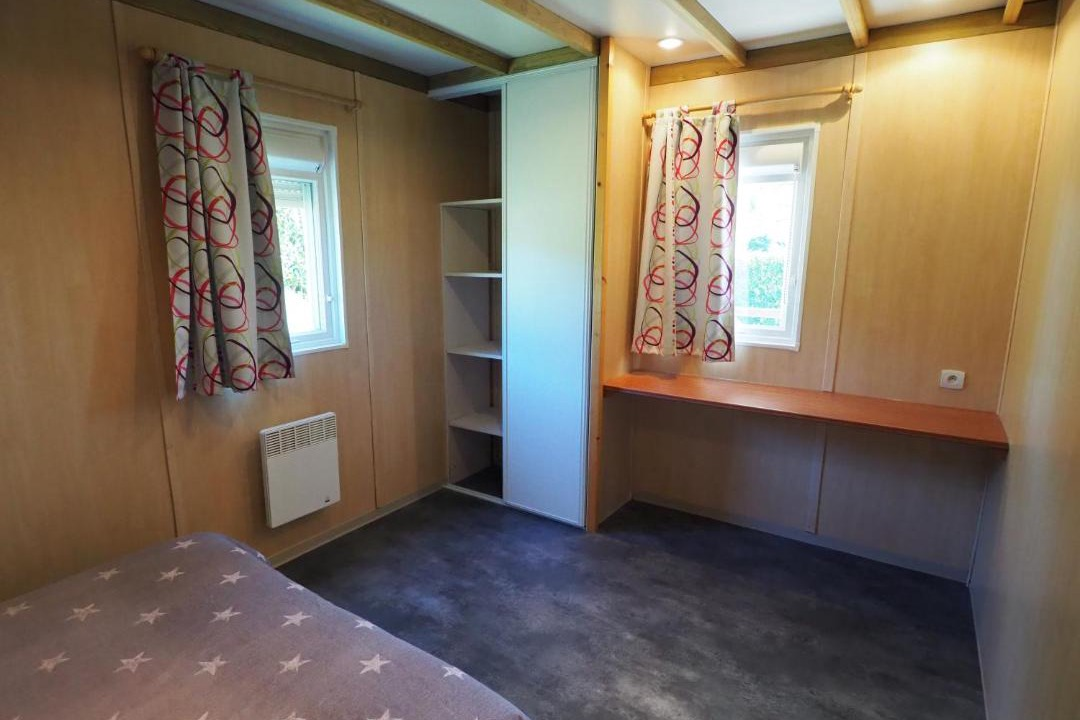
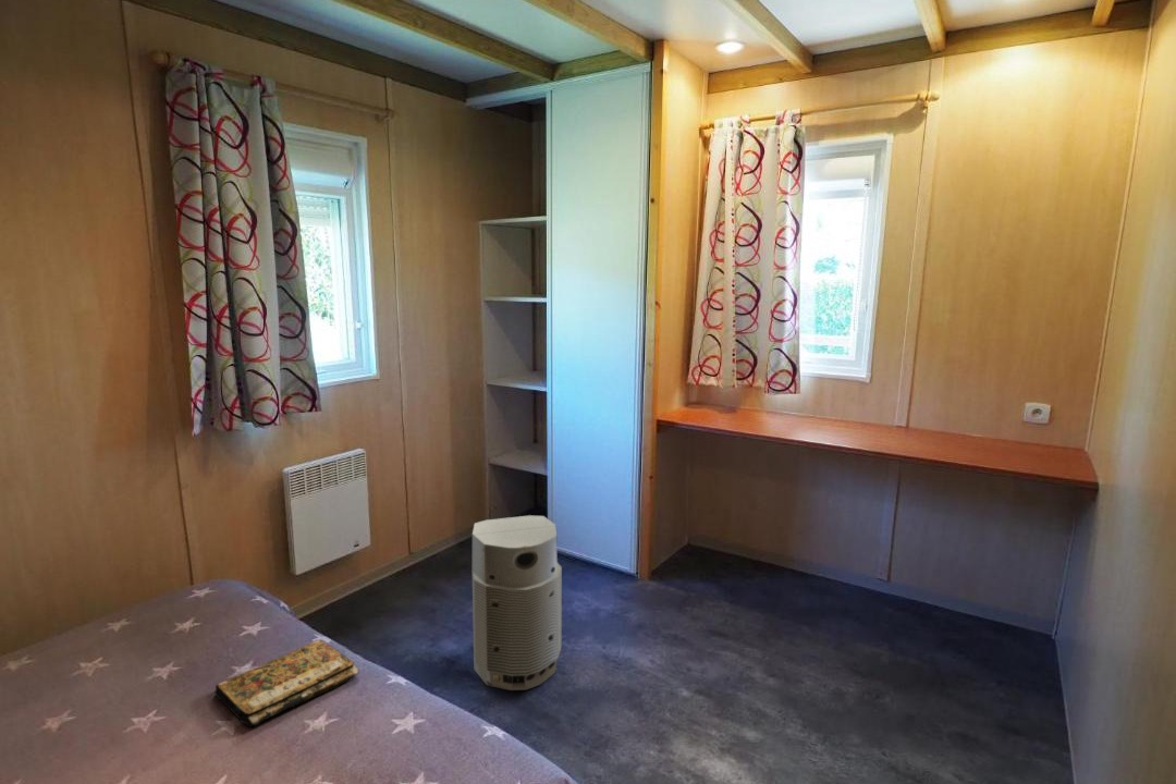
+ book [213,638,360,728]
+ air purifier [471,514,563,691]
